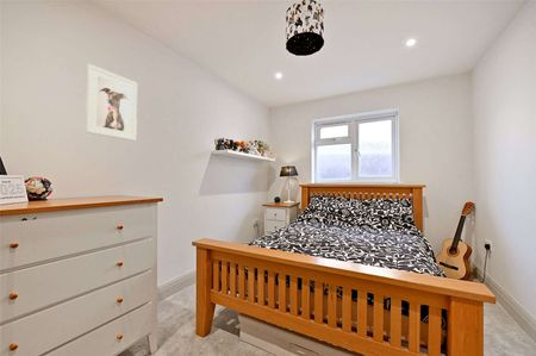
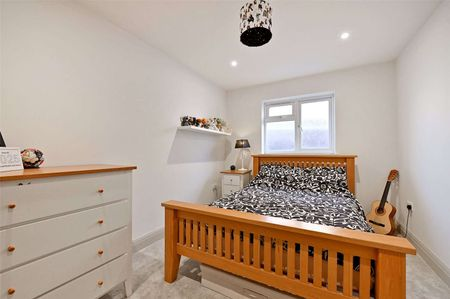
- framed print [85,63,138,142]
